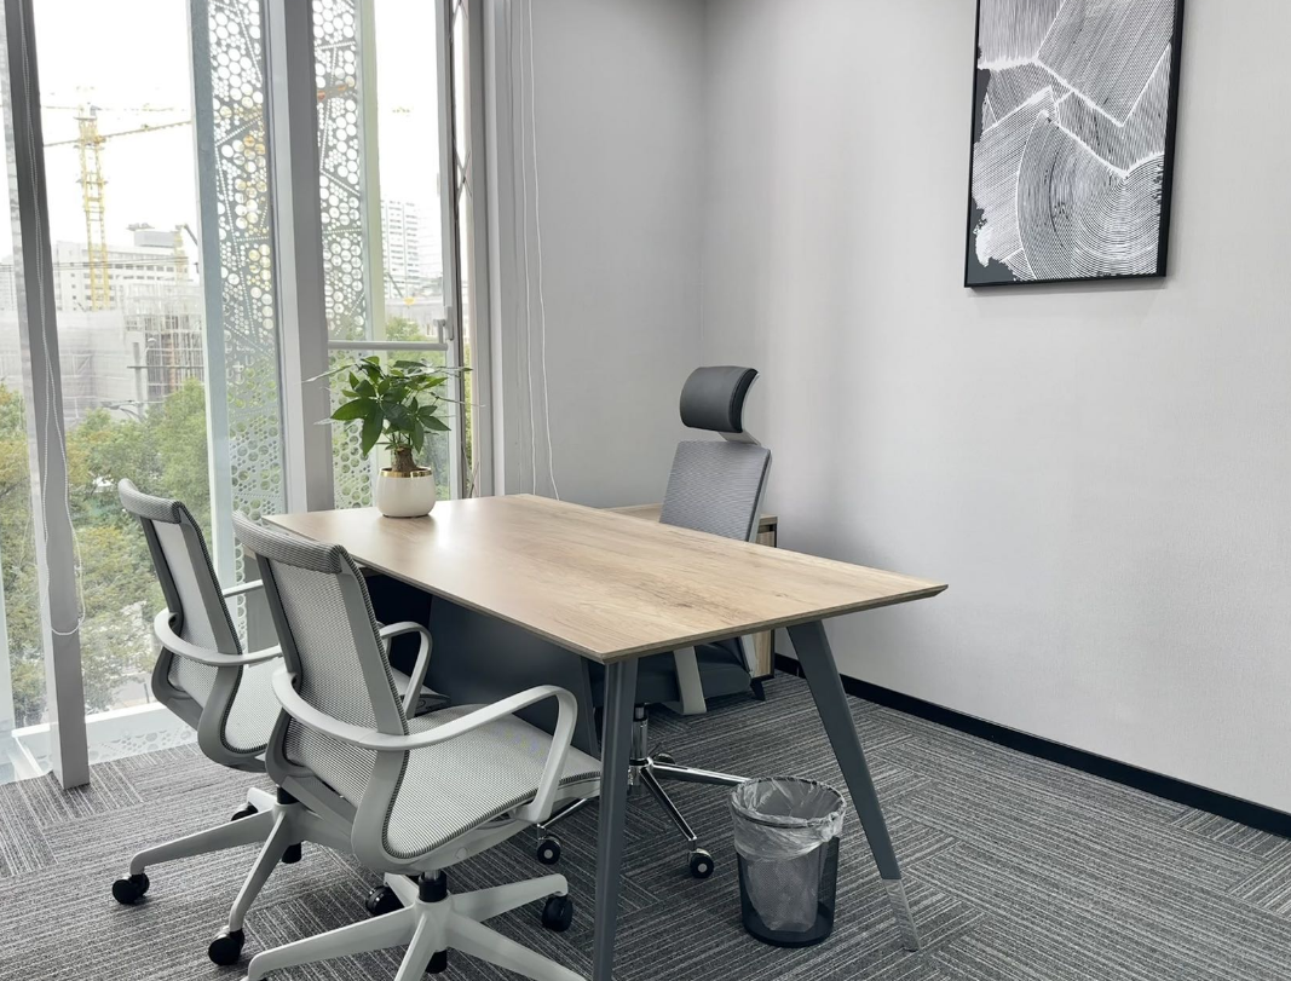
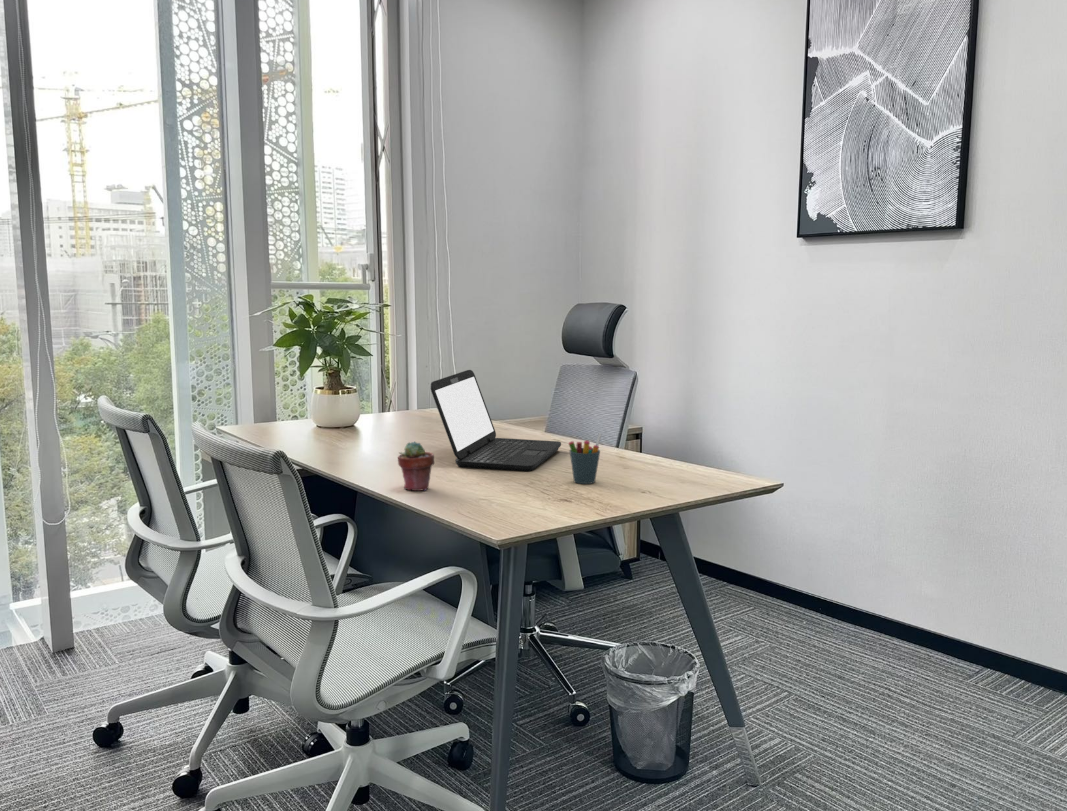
+ potted succulent [397,440,435,492]
+ laptop [429,369,562,472]
+ pen holder [568,432,603,485]
